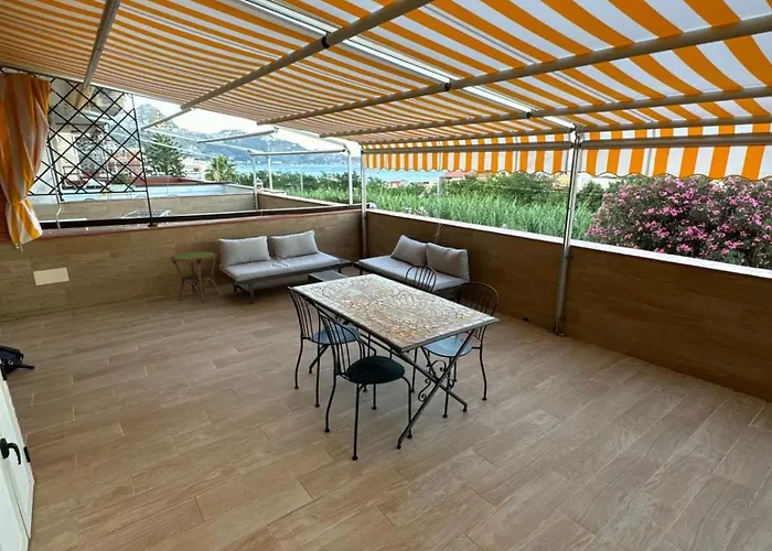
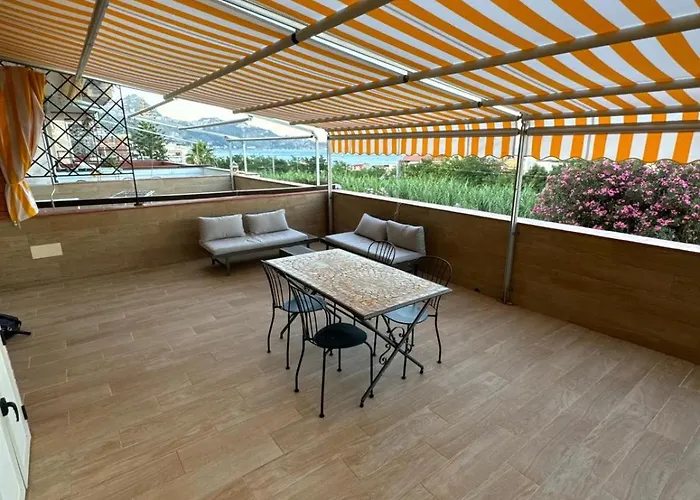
- side table [170,251,222,303]
